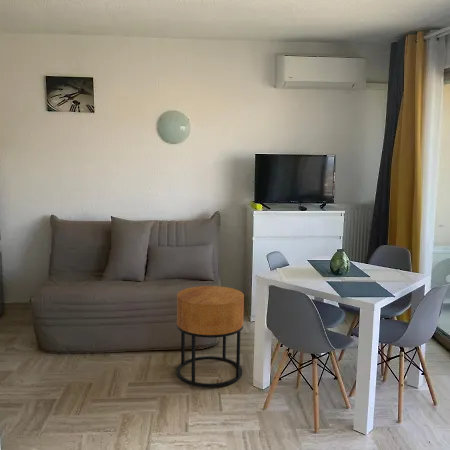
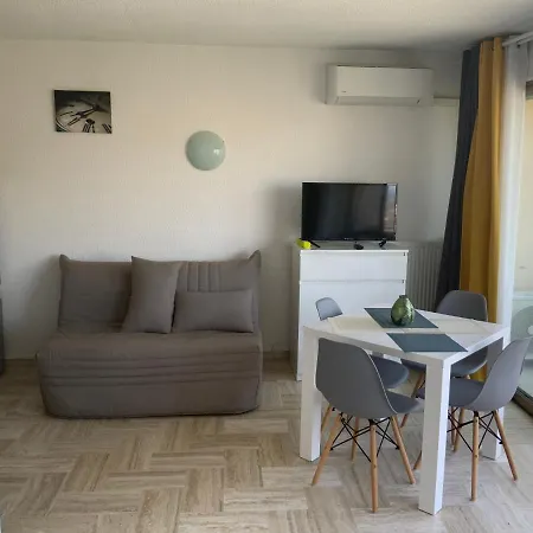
- side table [176,285,245,388]
